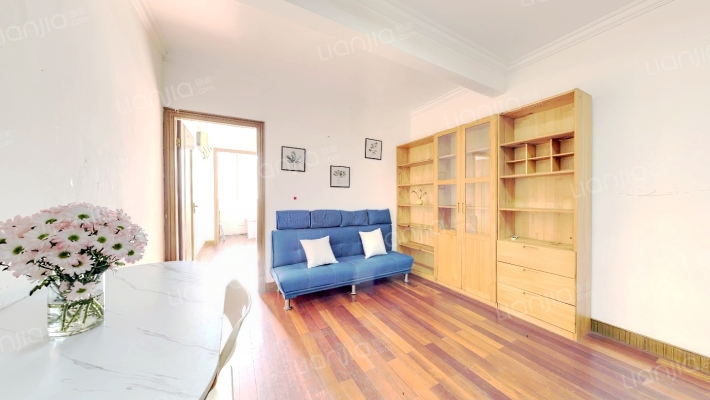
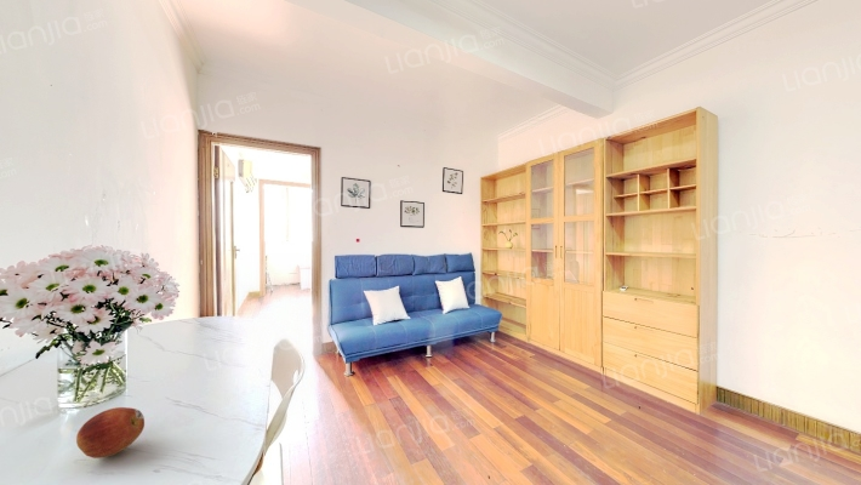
+ fruit [75,406,146,460]
